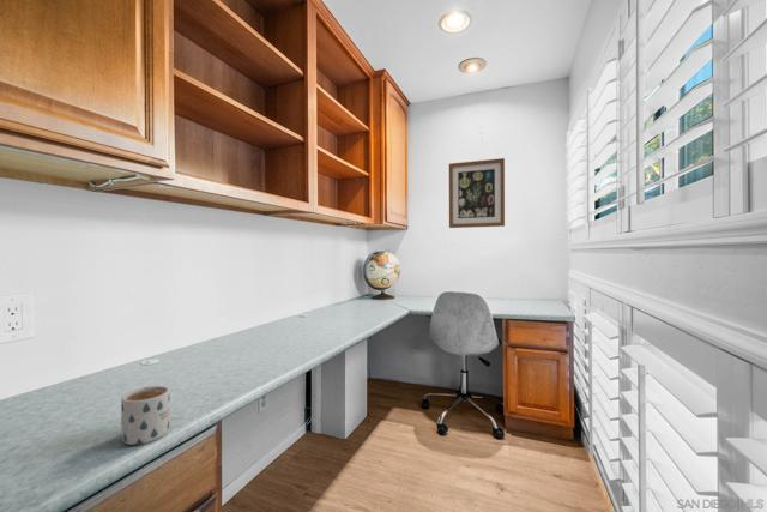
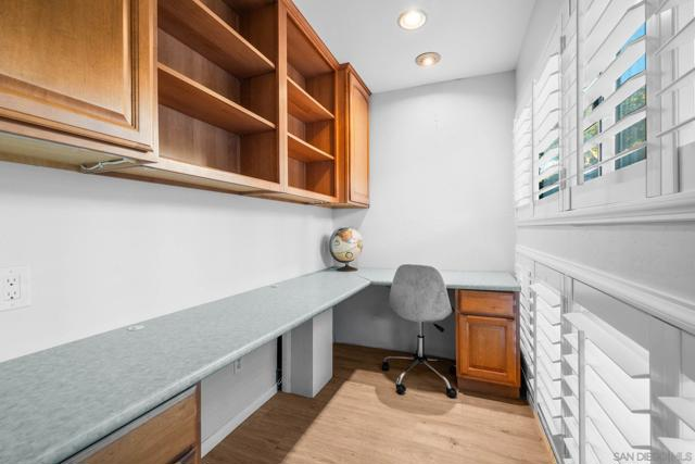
- mug [120,385,171,446]
- wall art [448,157,506,229]
